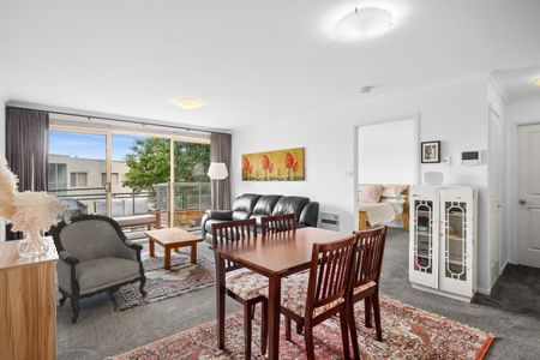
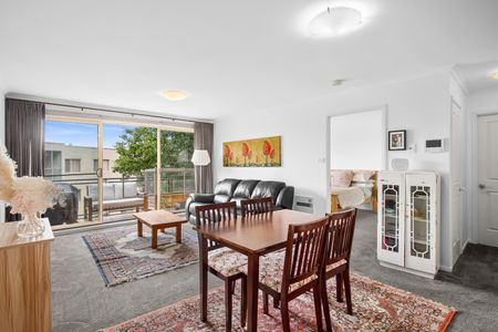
- armchair [52,212,148,324]
